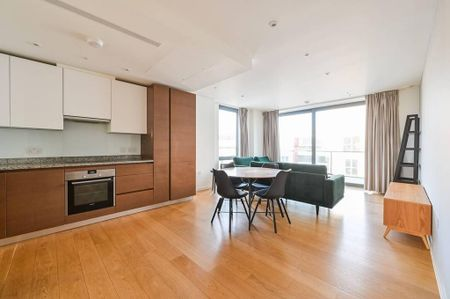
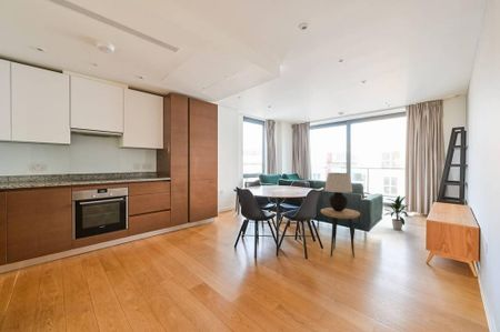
+ indoor plant [383,194,413,231]
+ table lamp [323,172,353,211]
+ side table [320,207,361,258]
